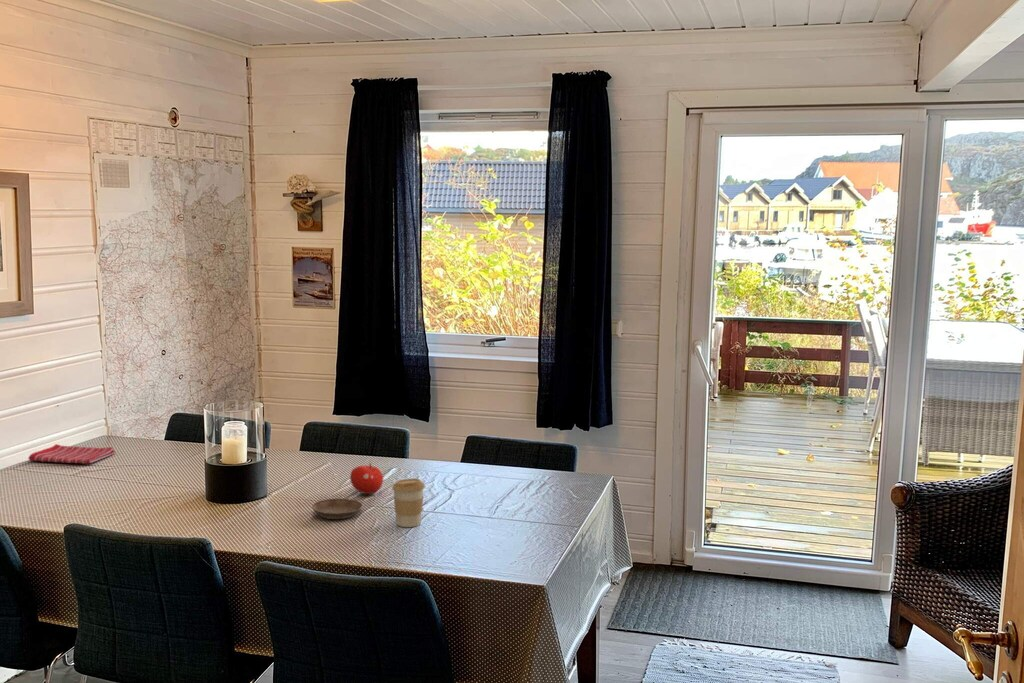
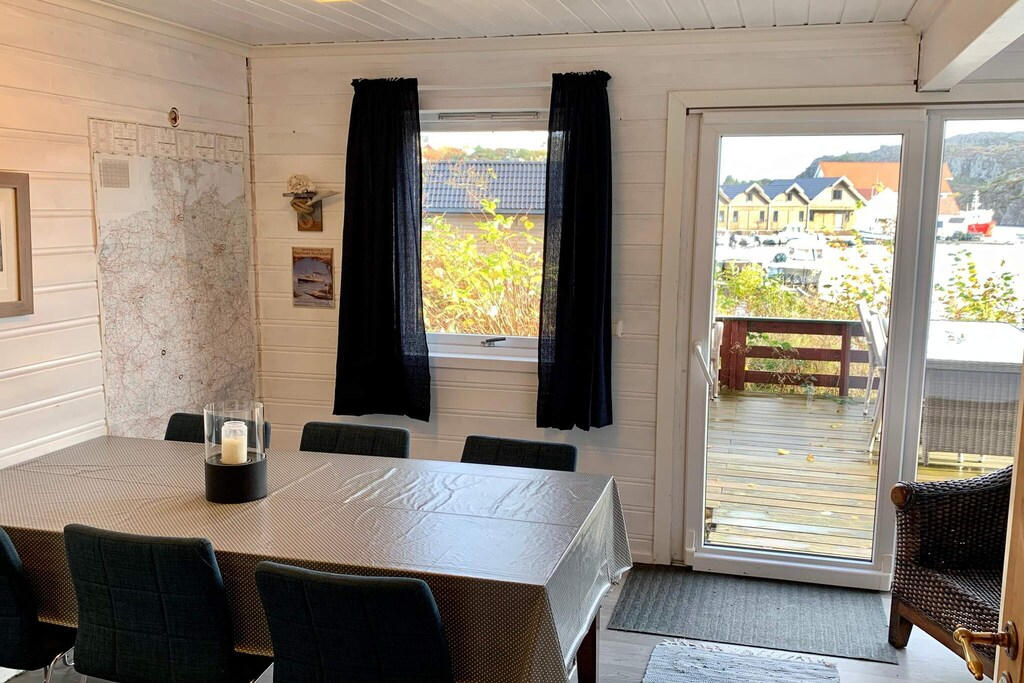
- saucer [311,498,363,520]
- dish towel [28,443,117,464]
- coffee cup [391,478,426,528]
- fruit [349,463,384,495]
